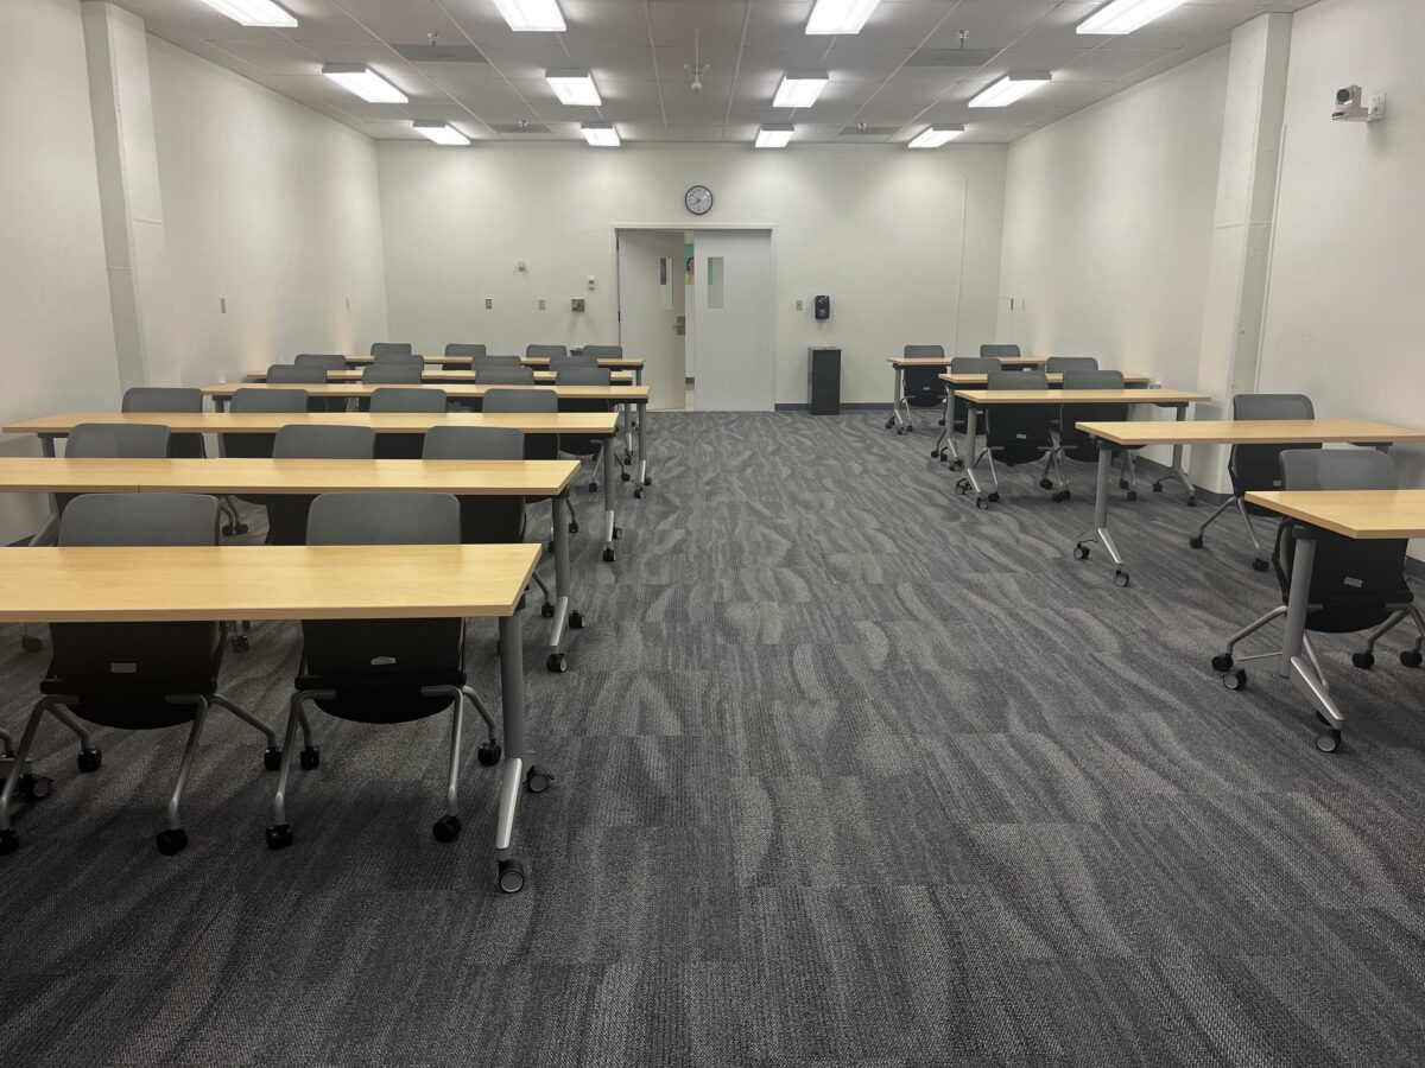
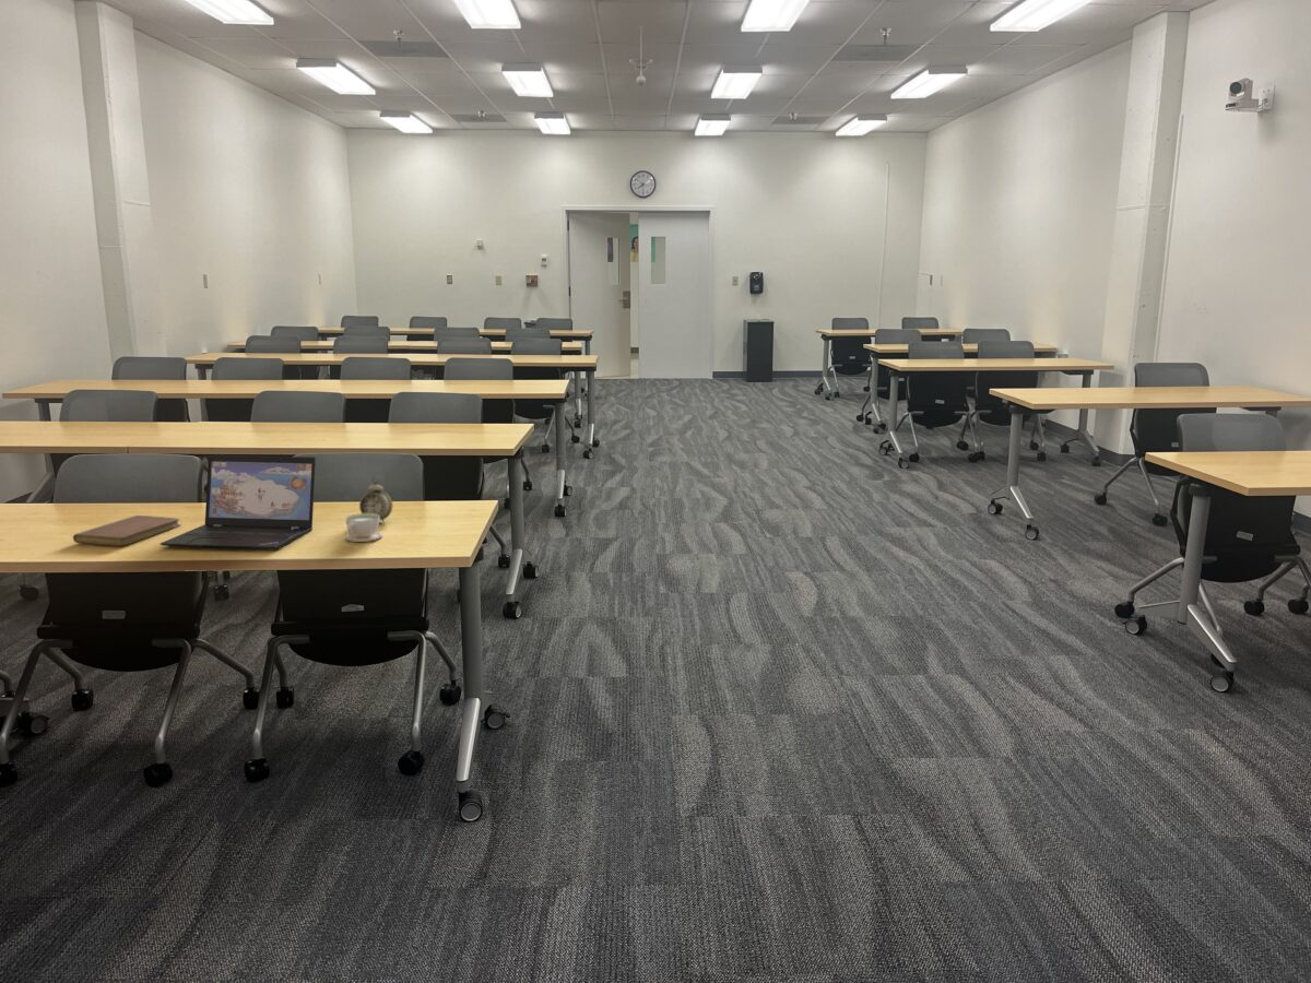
+ alarm clock [358,475,393,524]
+ notebook [72,514,181,547]
+ coffee cup [344,512,383,543]
+ laptop [160,454,317,550]
